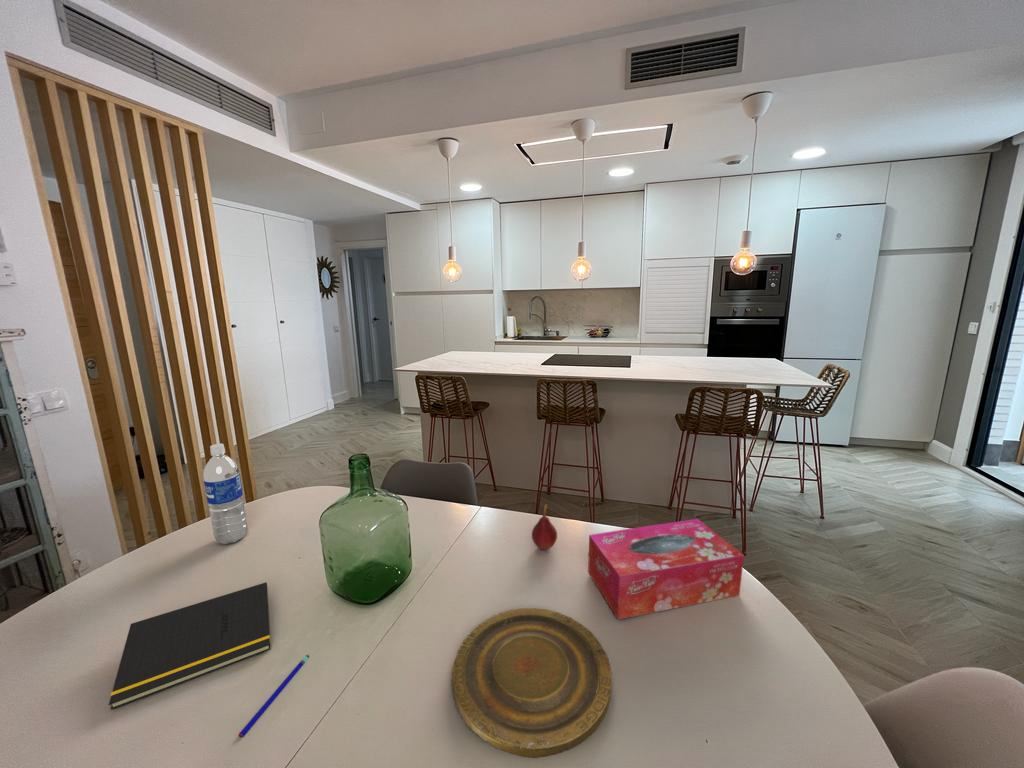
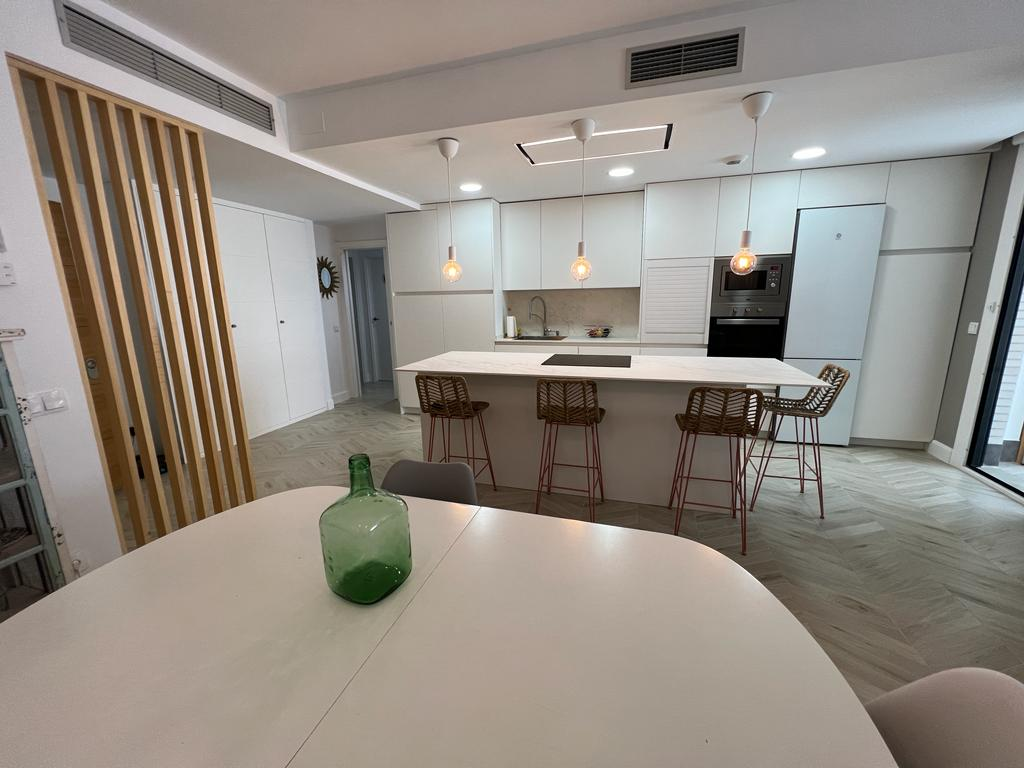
- plate [451,607,613,759]
- notepad [108,581,271,711]
- tissue box [587,518,745,620]
- fruit [531,503,558,551]
- water bottle [202,443,248,545]
- pen [237,654,310,738]
